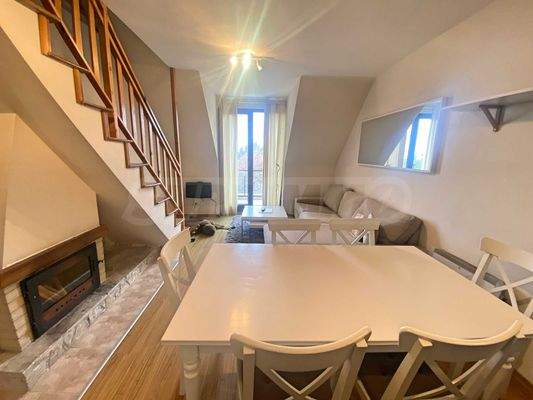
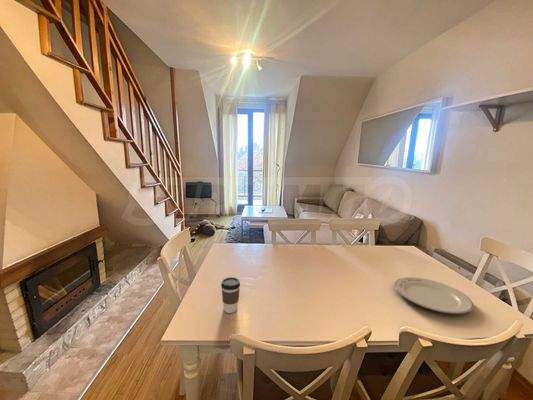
+ coffee cup [220,276,241,314]
+ chinaware [394,277,474,315]
